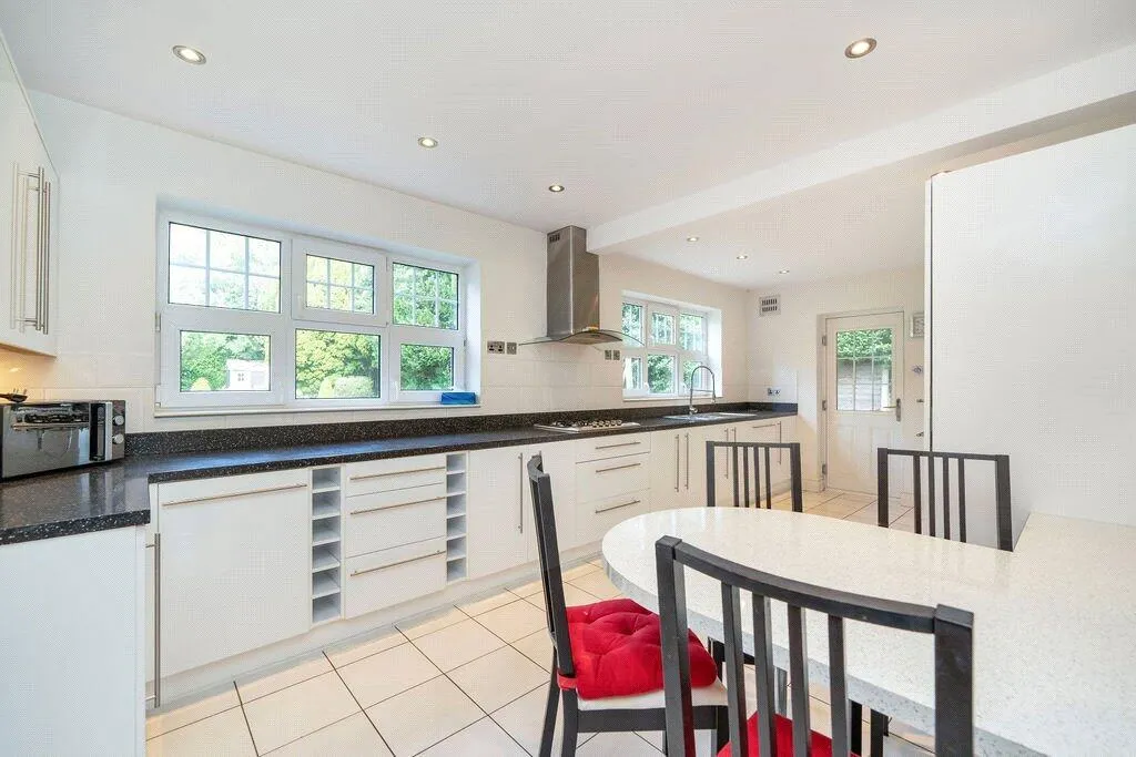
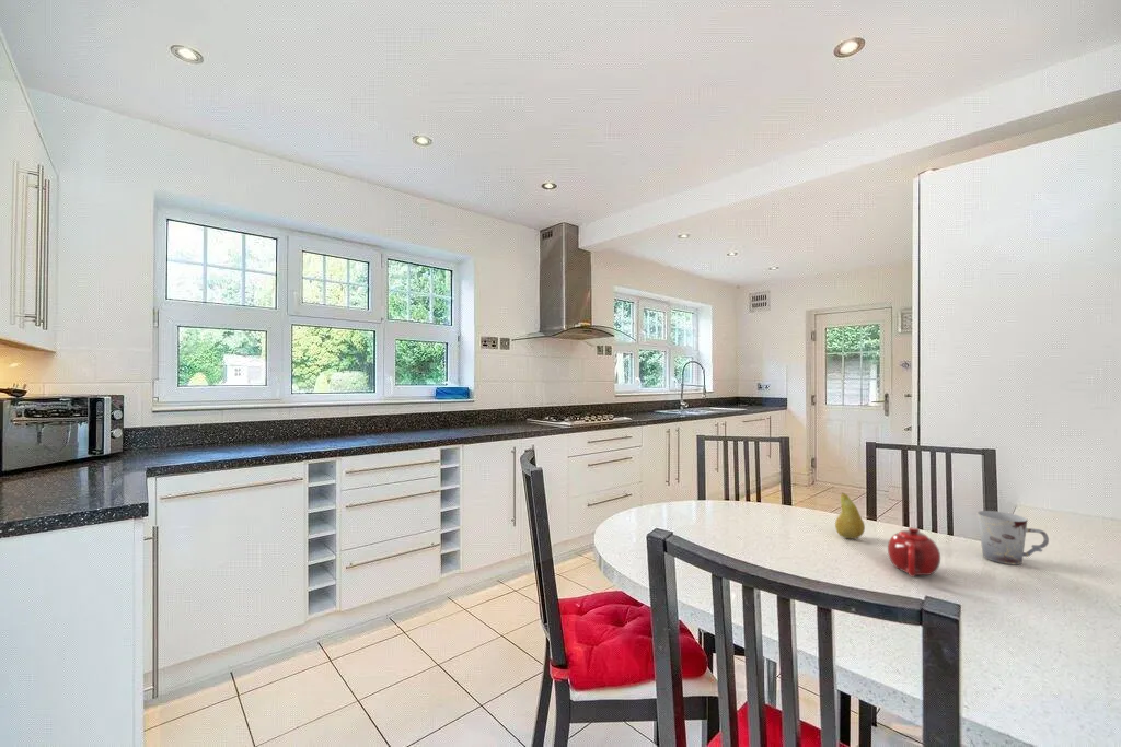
+ fruit [834,491,866,539]
+ cup [976,510,1050,565]
+ teapot [887,526,941,579]
